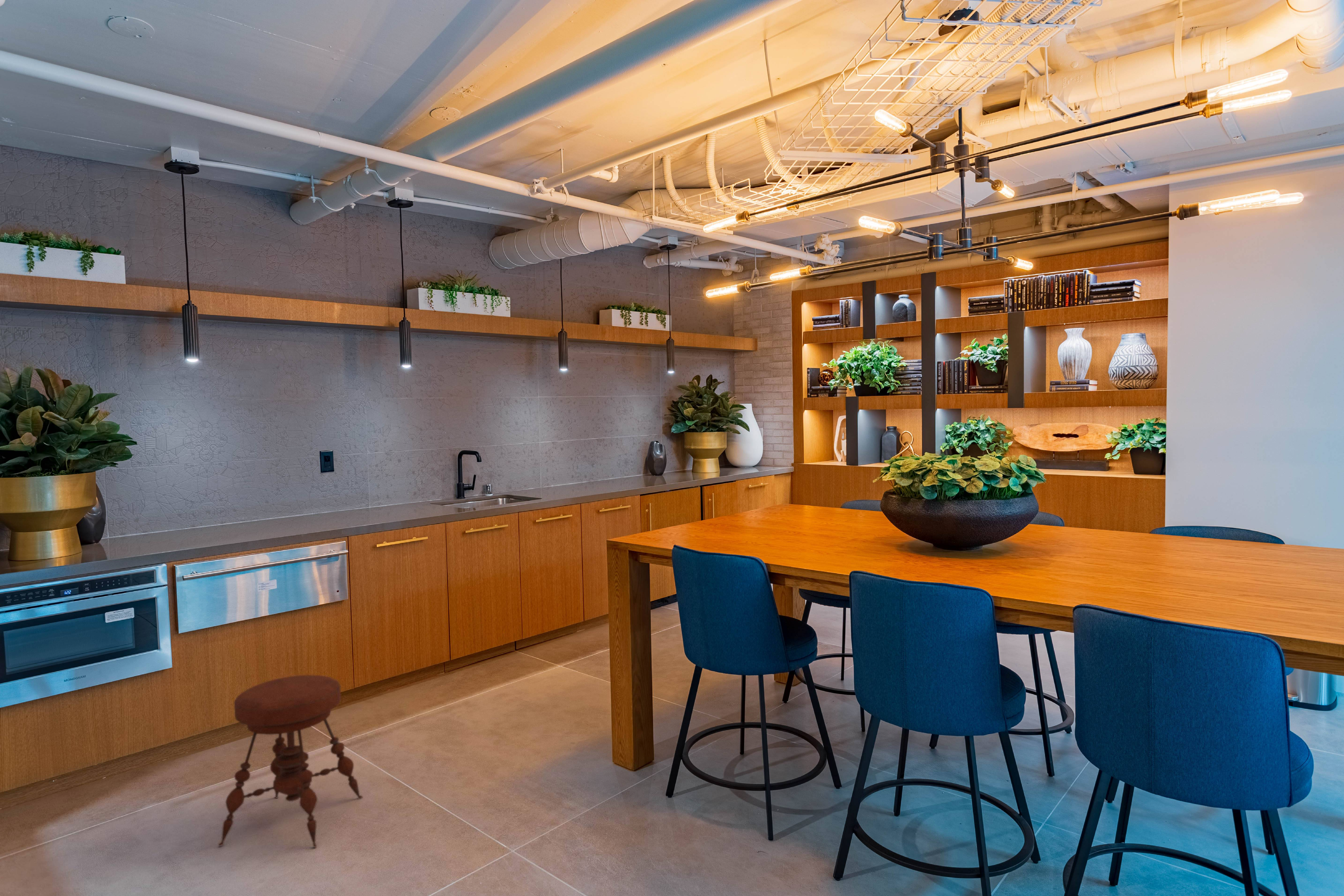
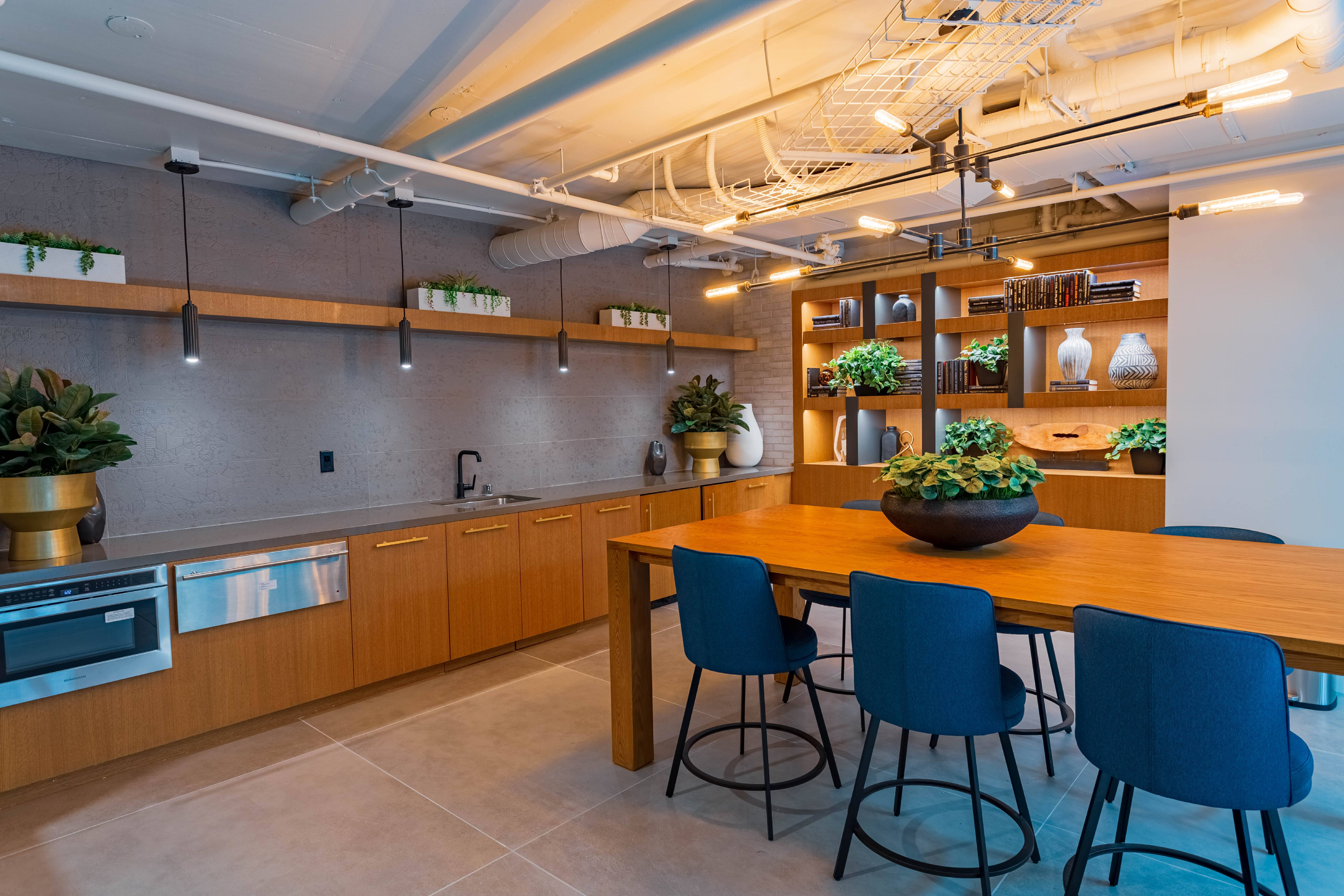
- stool [218,675,363,848]
